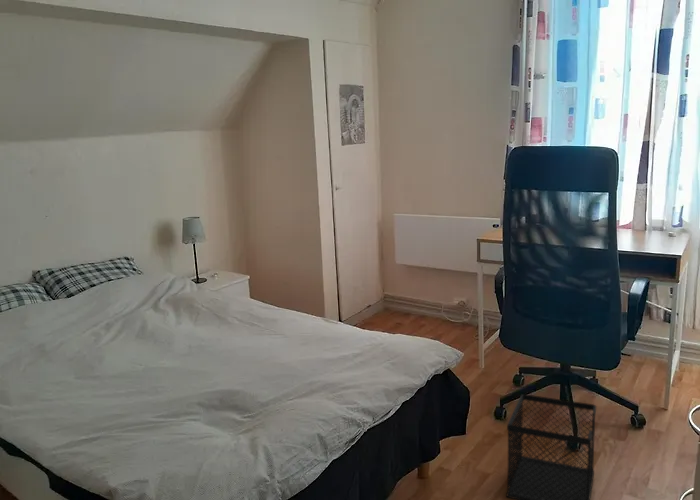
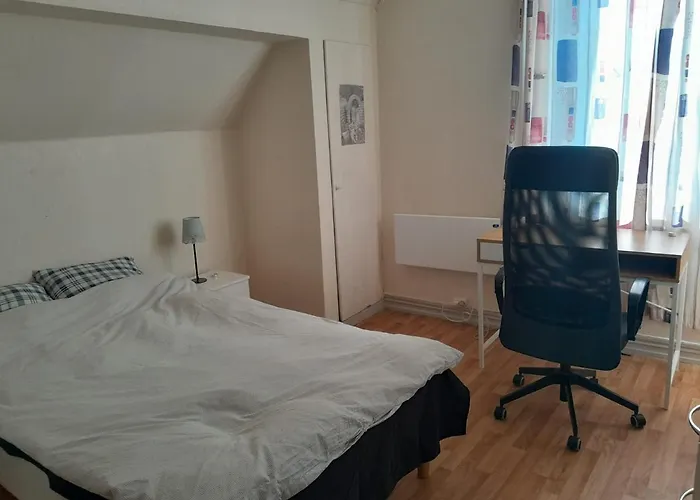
- wastebasket [506,393,597,500]
